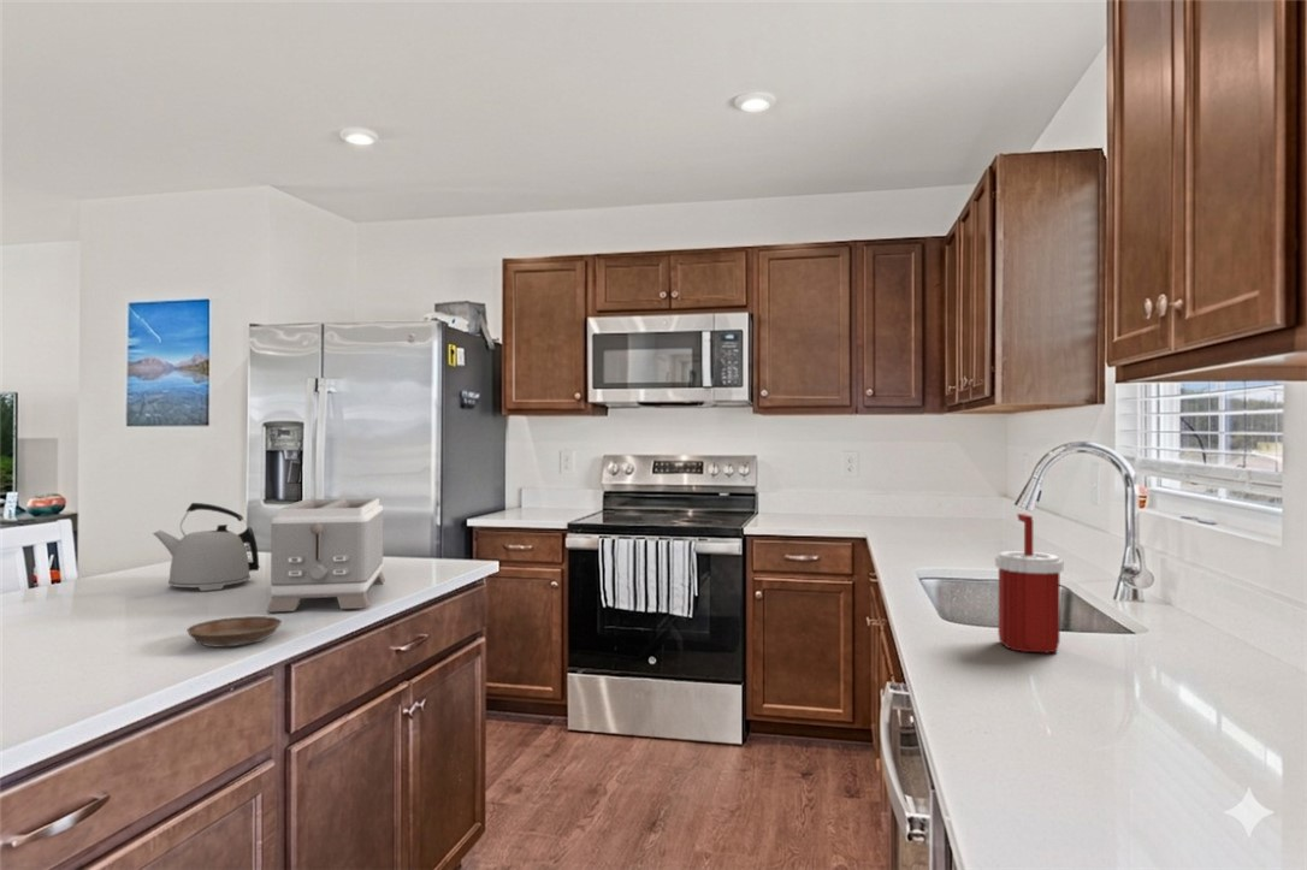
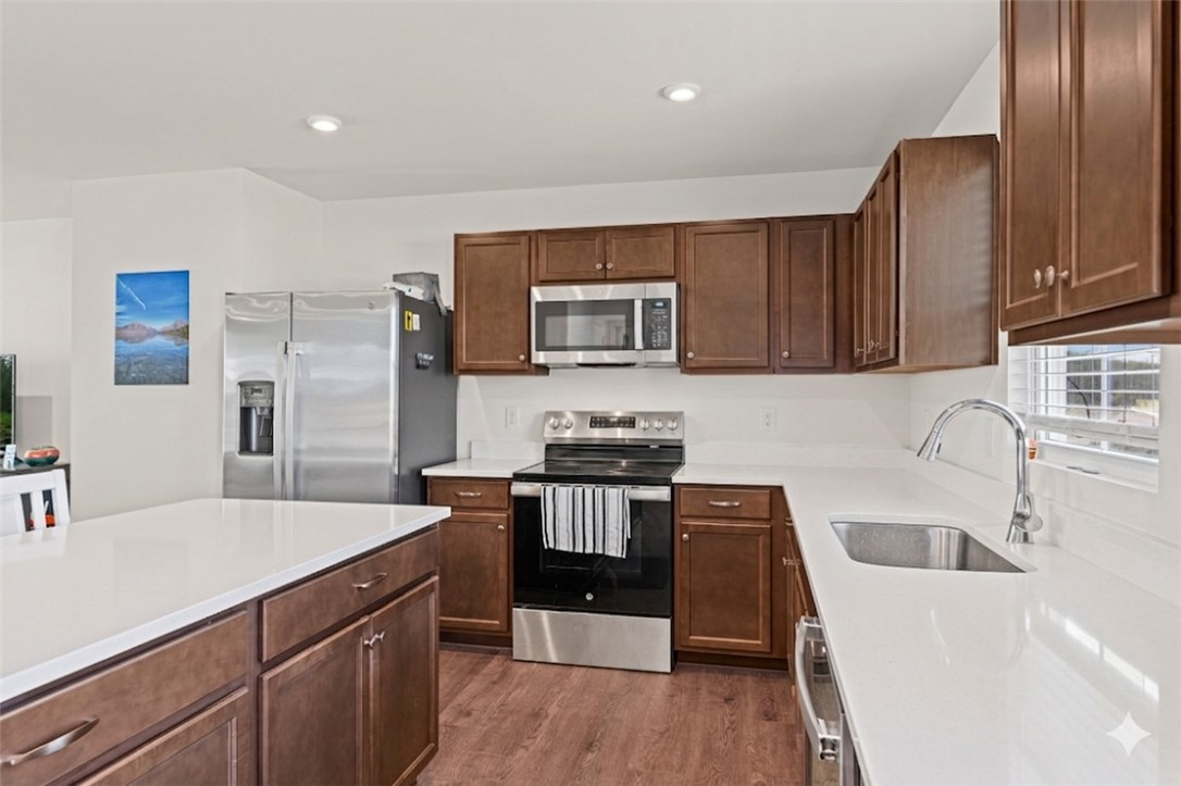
- toaster [266,497,386,614]
- soap dispenser [994,513,1064,655]
- kettle [152,502,261,592]
- saucer [185,615,283,647]
